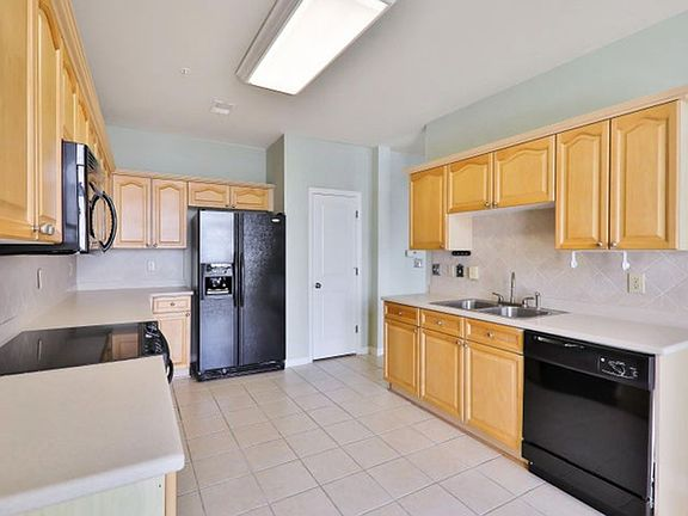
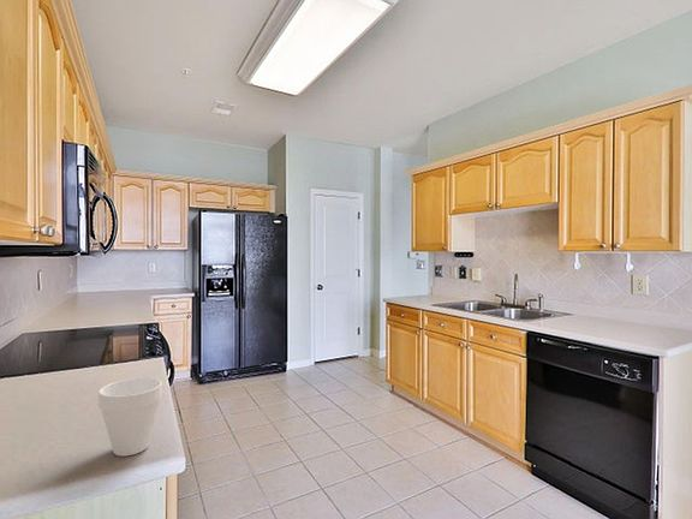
+ cup [97,377,163,458]
